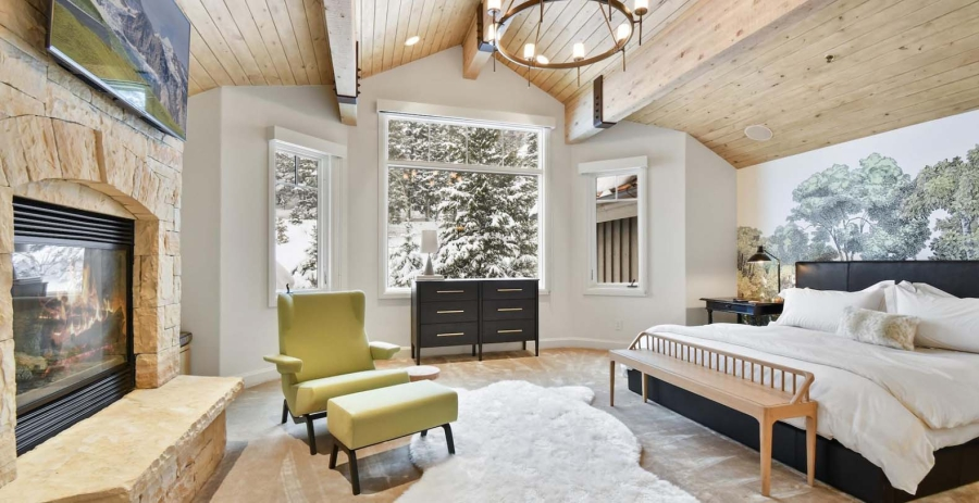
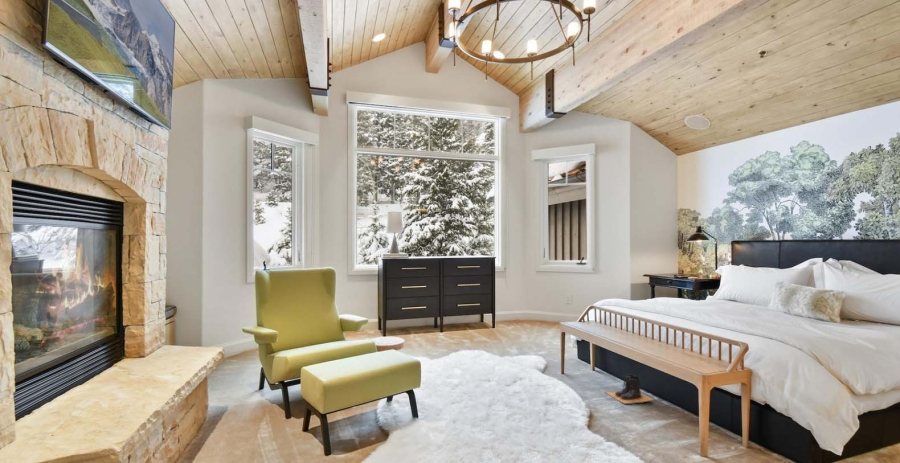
+ boots [605,373,655,405]
